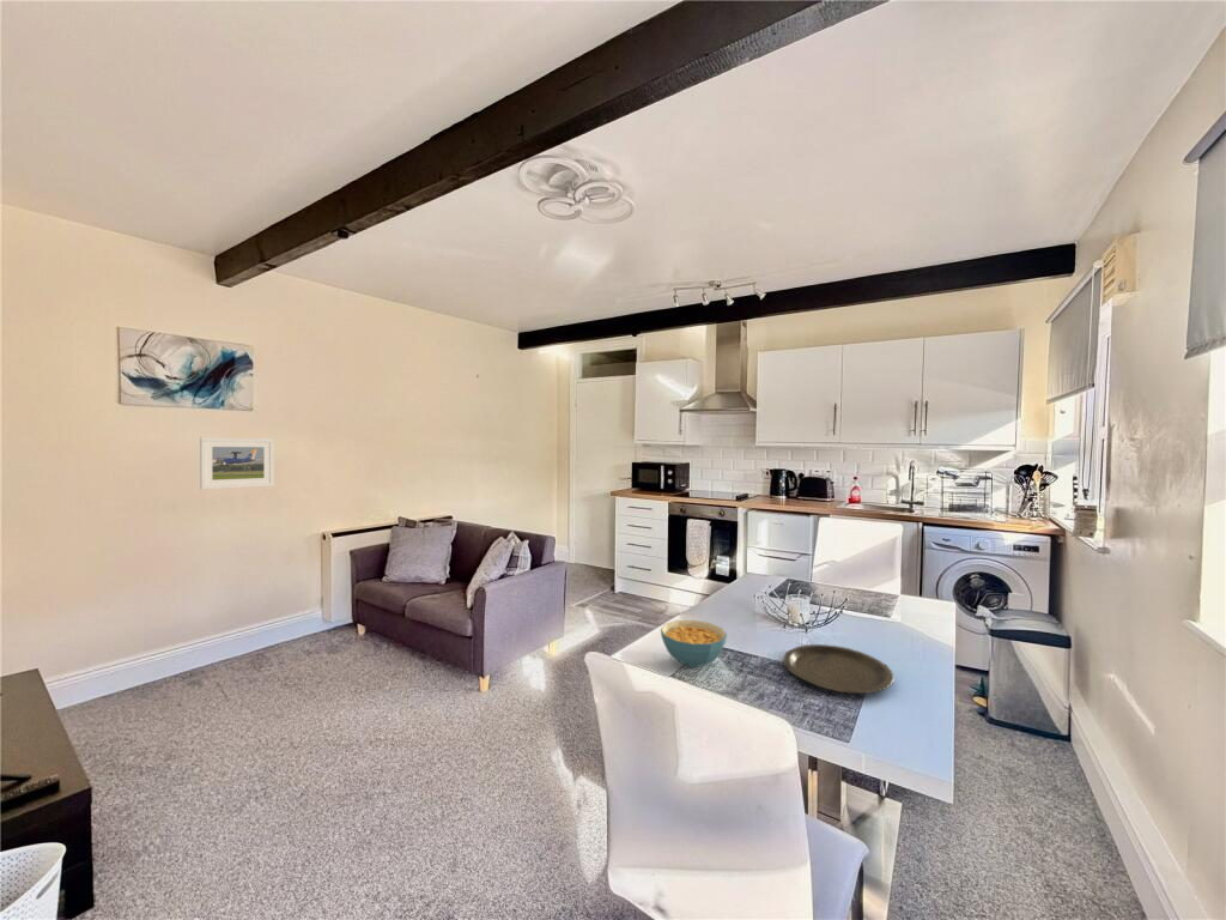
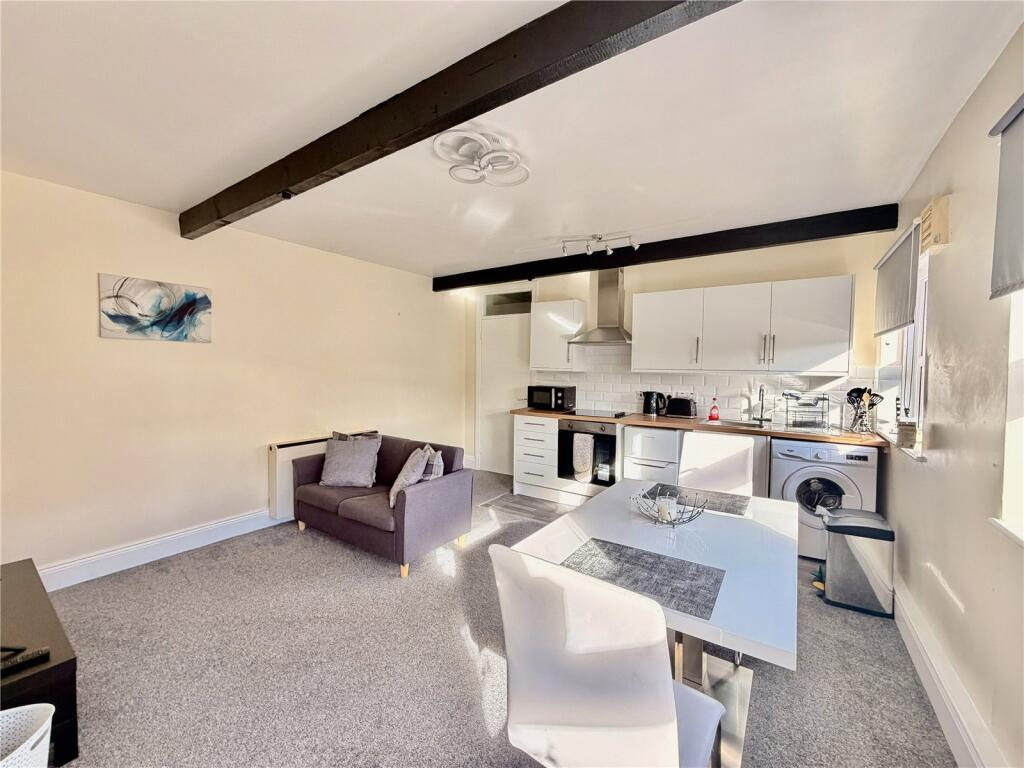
- cereal bowl [660,619,728,668]
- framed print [199,436,275,491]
- plate [782,643,896,695]
